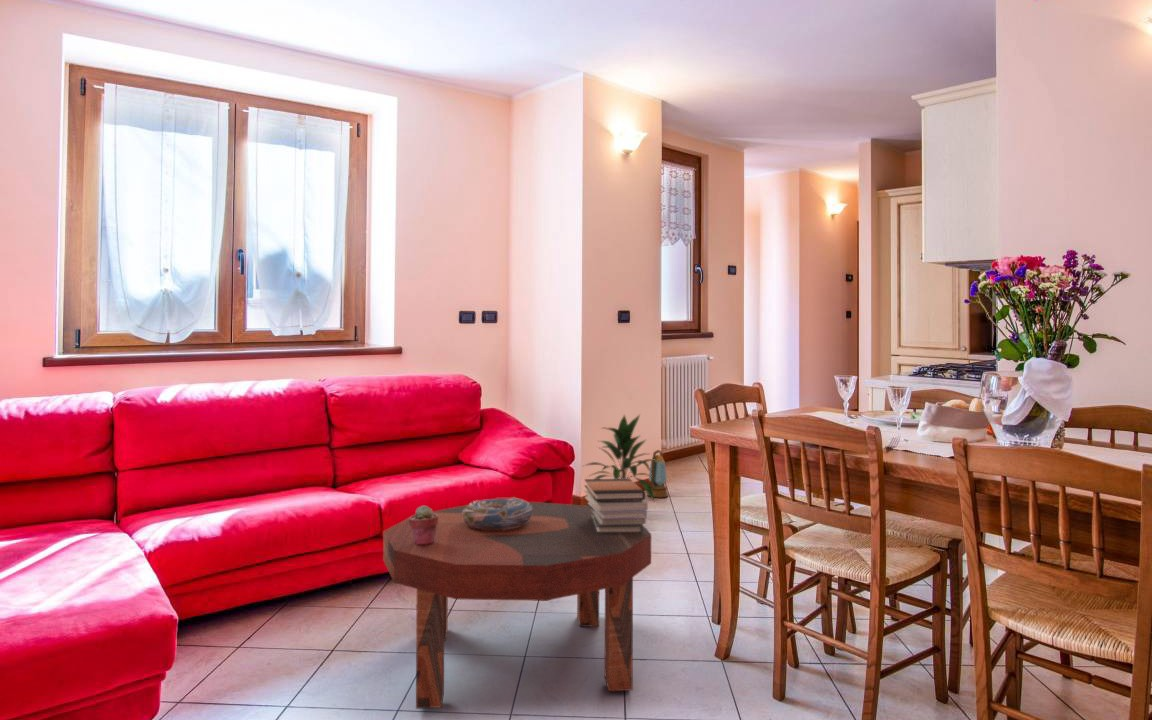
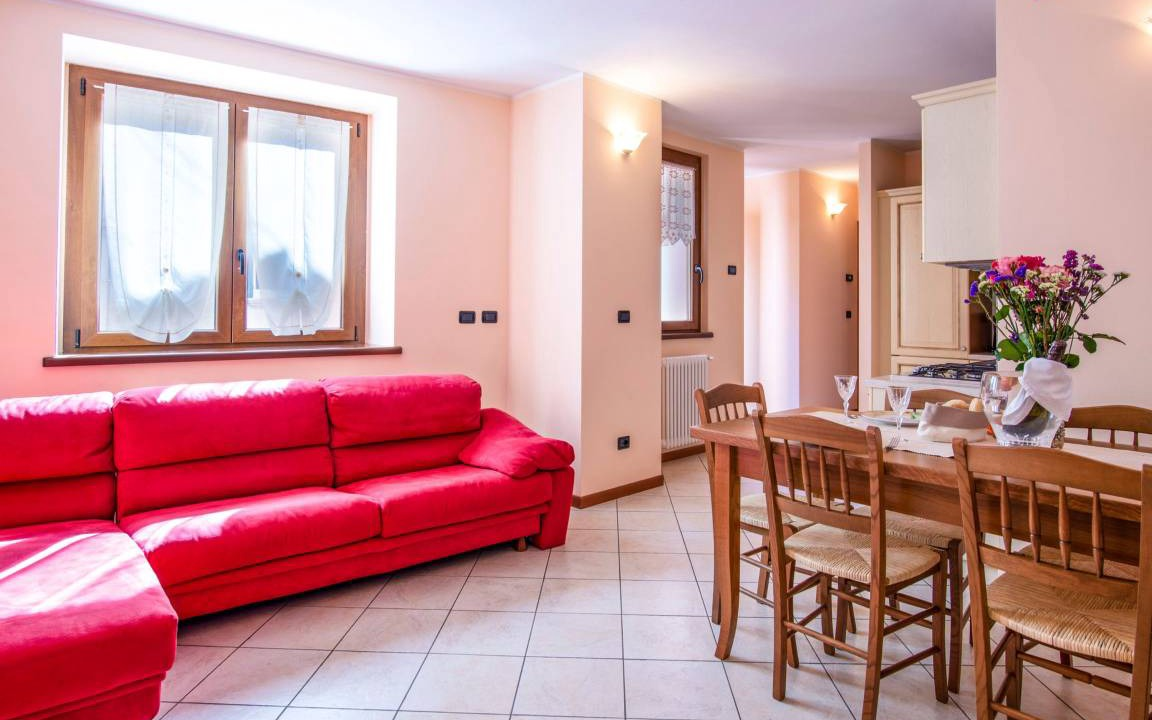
- decorative bowl [463,496,532,531]
- lantern [646,449,669,498]
- potted succulent [408,505,438,545]
- book stack [584,478,649,533]
- coffee table [382,501,652,710]
- indoor plant [580,413,655,503]
